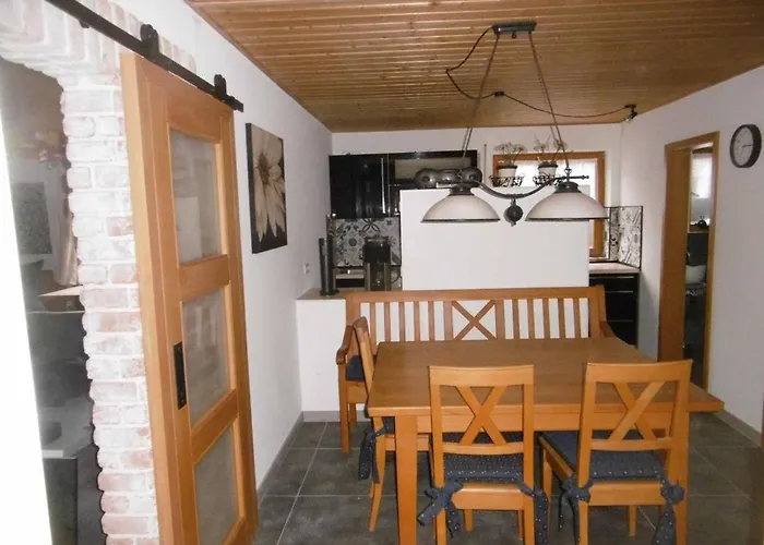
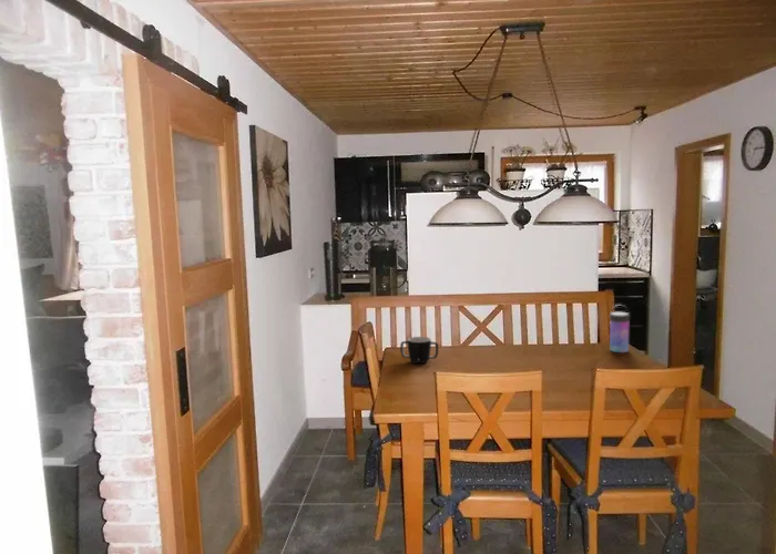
+ mug [399,336,439,365]
+ water bottle [609,304,632,353]
